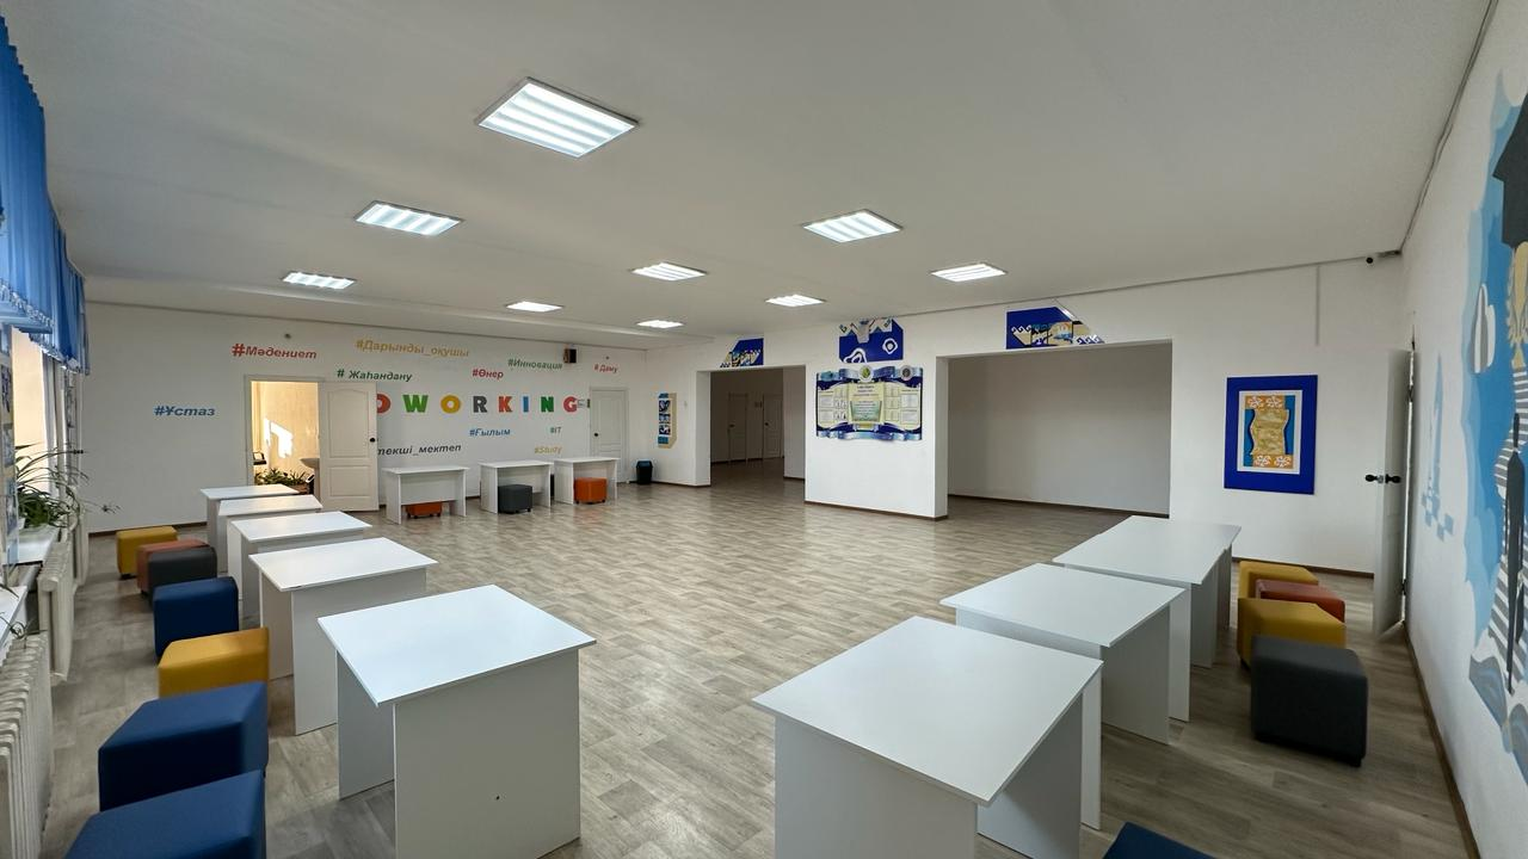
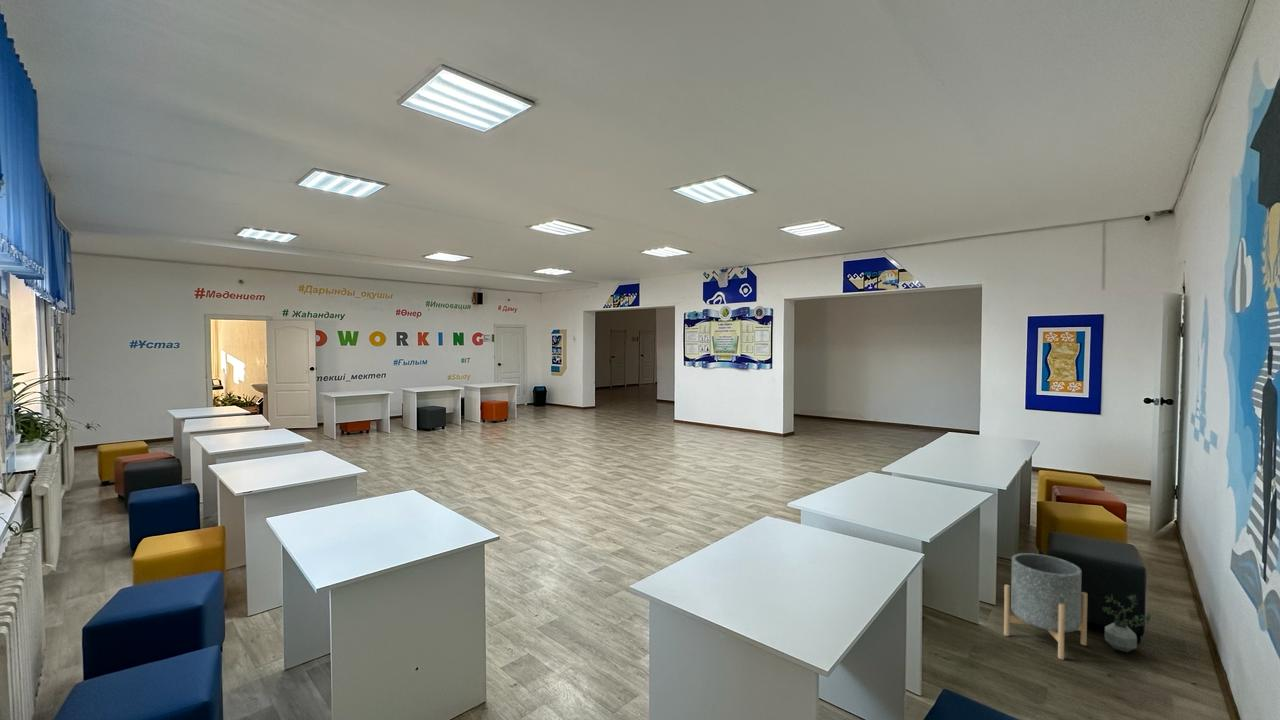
+ potted plant [1101,593,1152,653]
+ planter [1003,552,1088,660]
